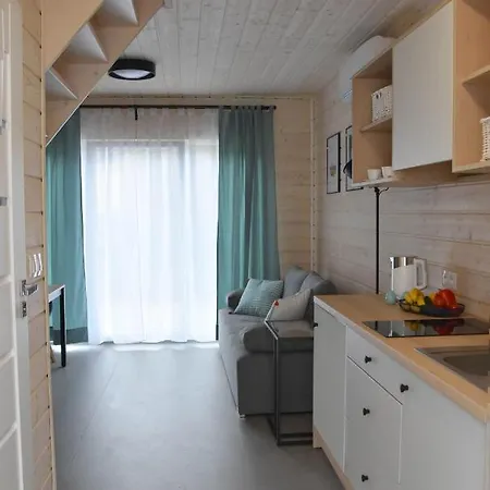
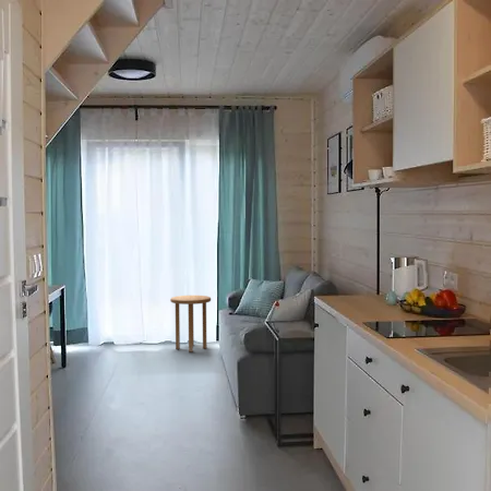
+ side table [169,295,212,352]
